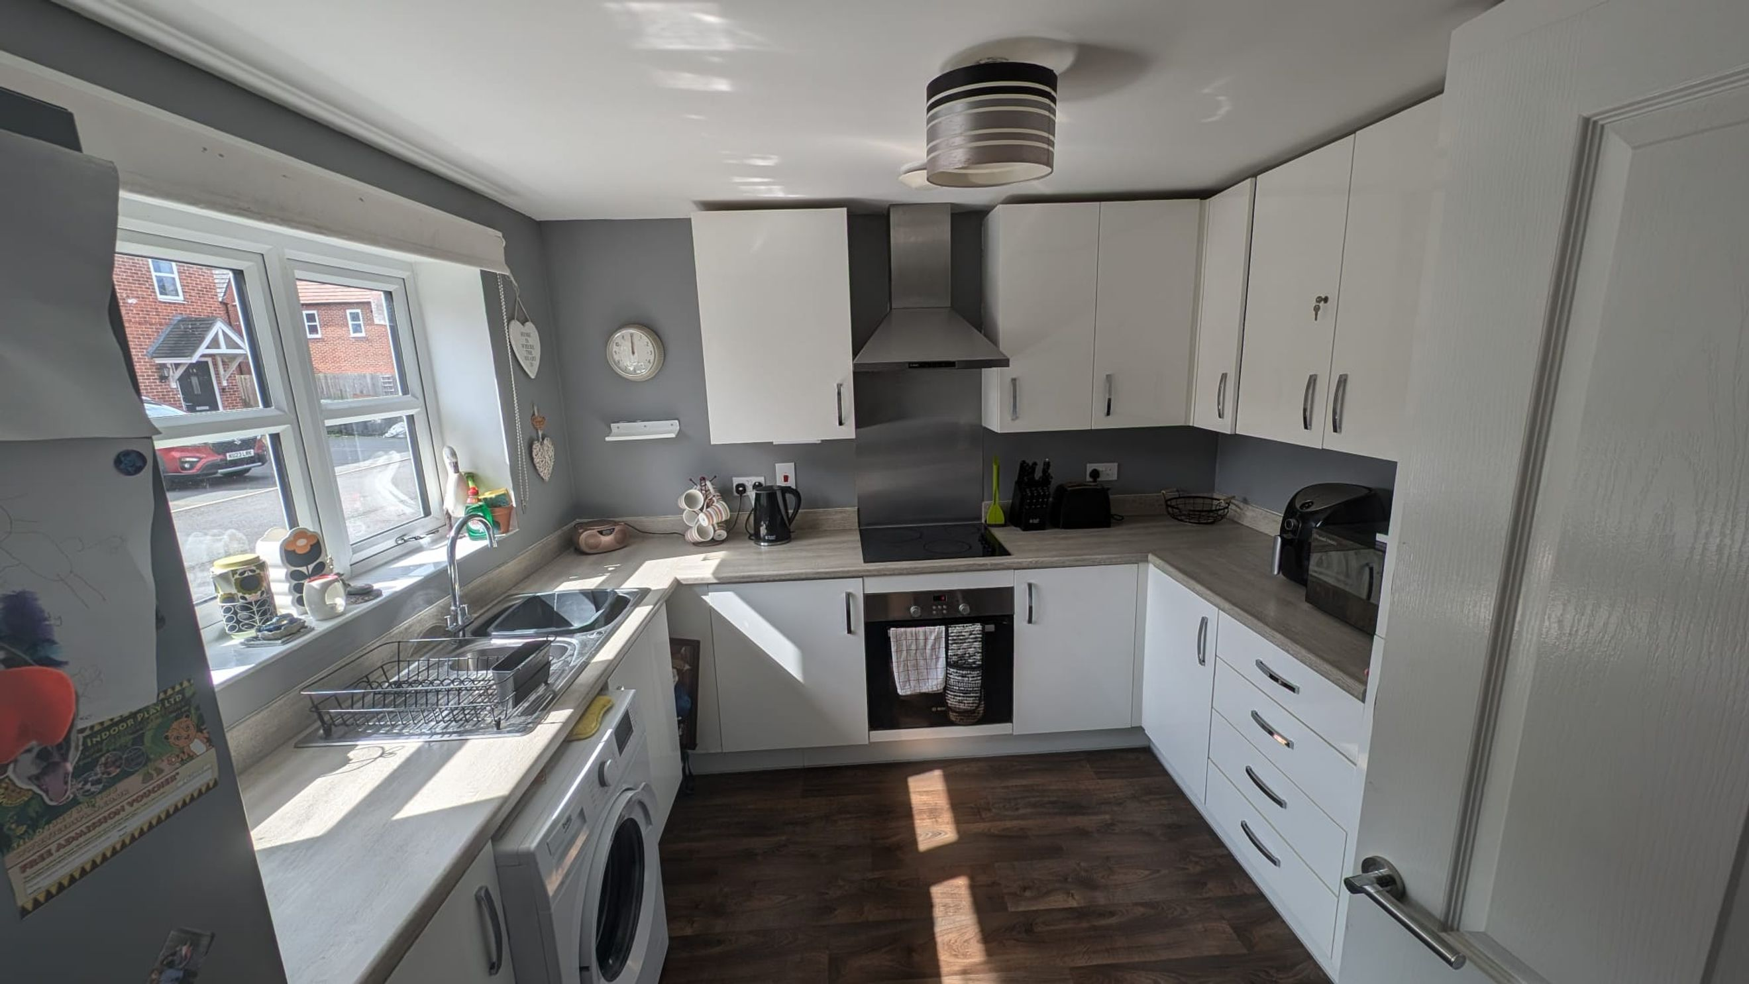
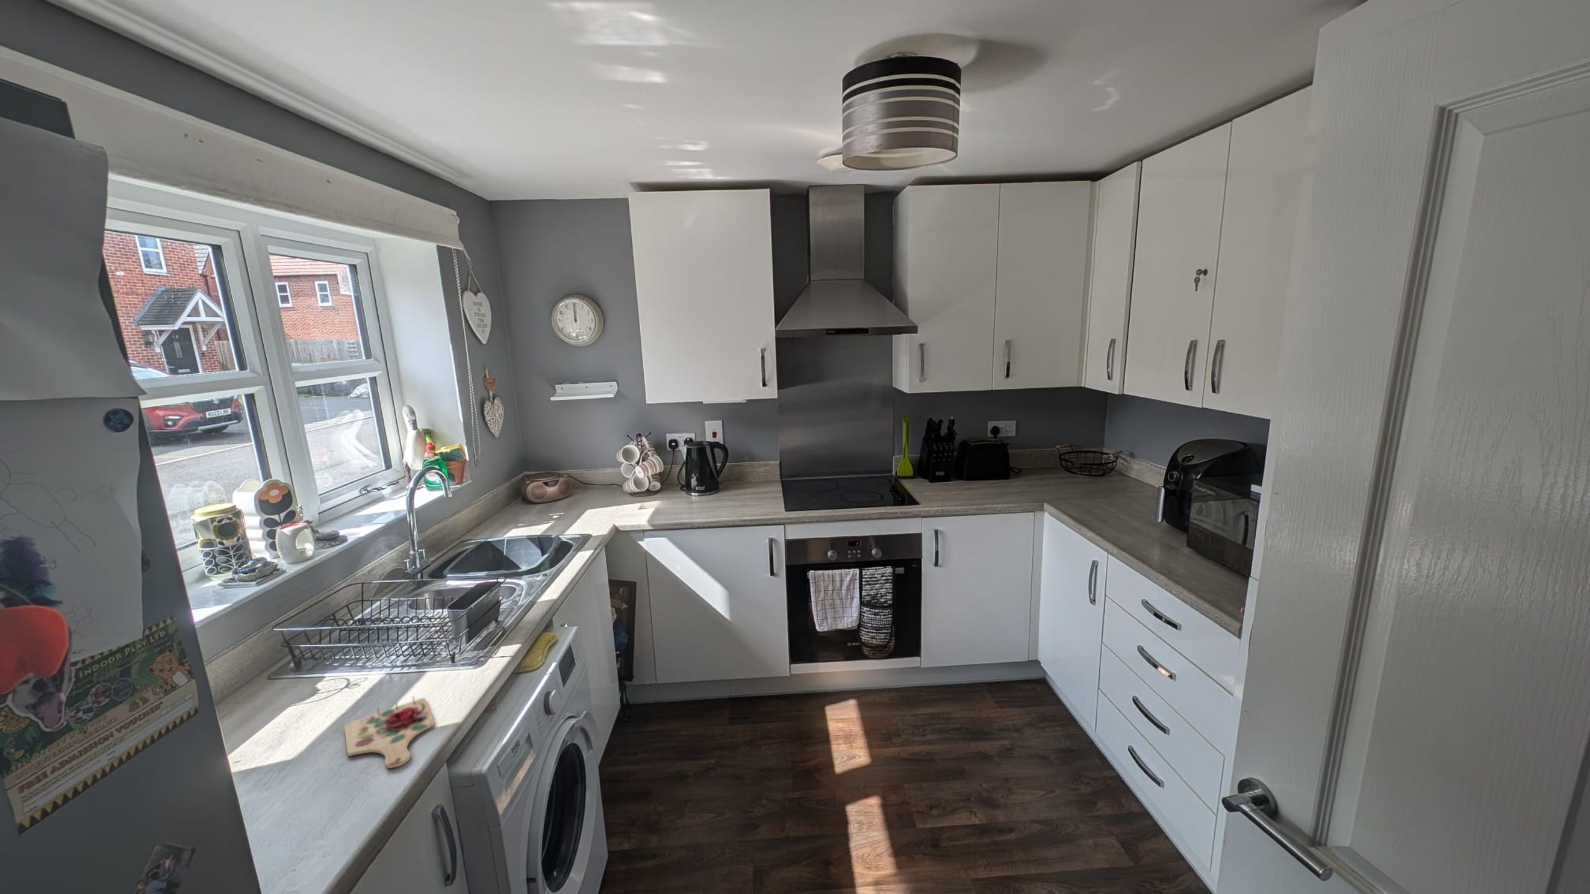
+ cutting board [343,696,435,768]
